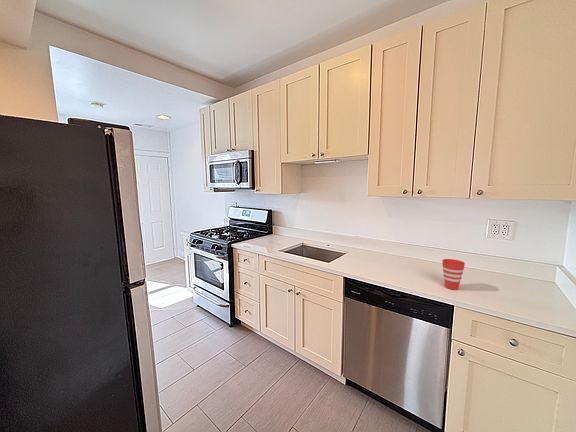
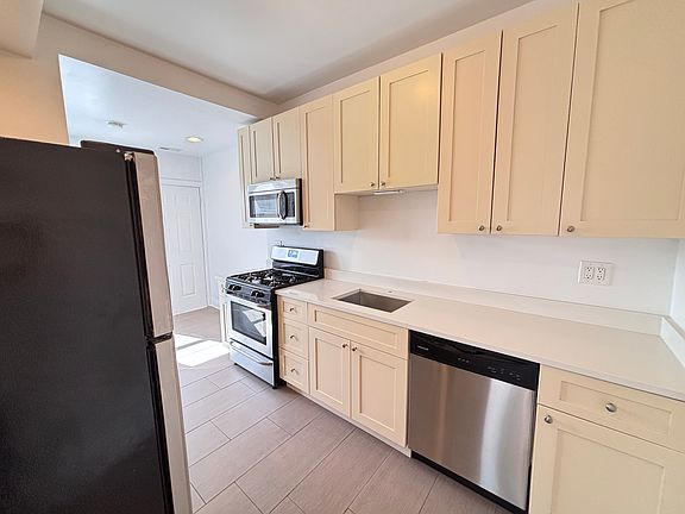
- cup [441,258,466,291]
